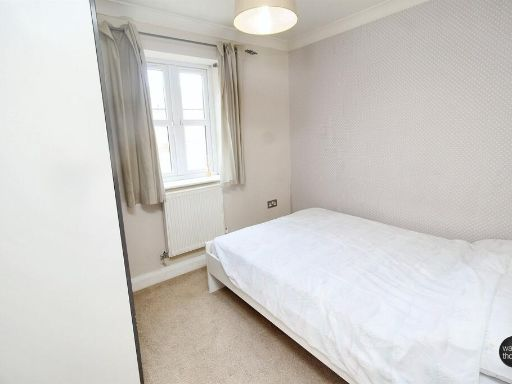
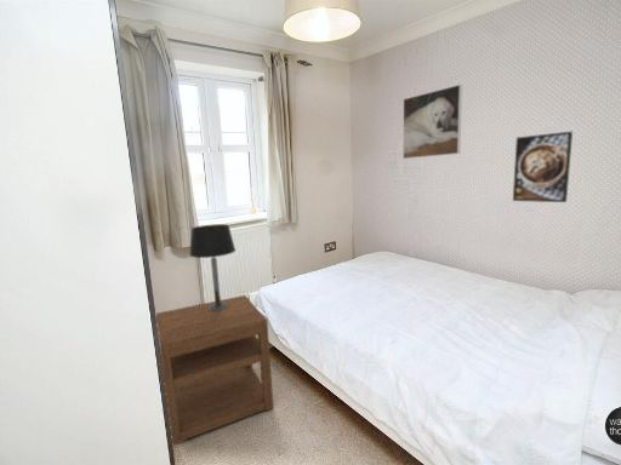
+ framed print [512,131,574,203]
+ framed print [401,84,463,160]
+ table lamp [188,223,237,311]
+ nightstand [155,294,274,447]
